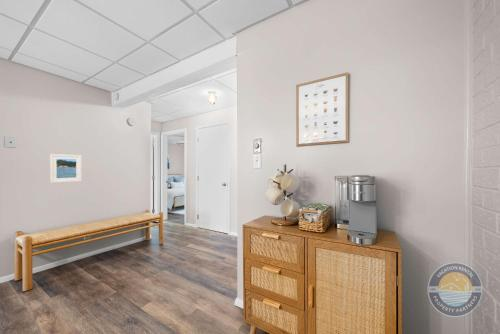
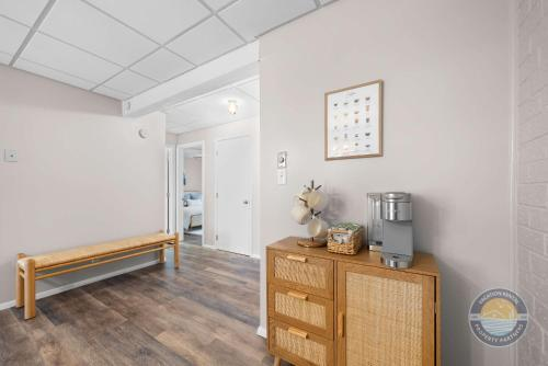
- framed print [49,153,82,184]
